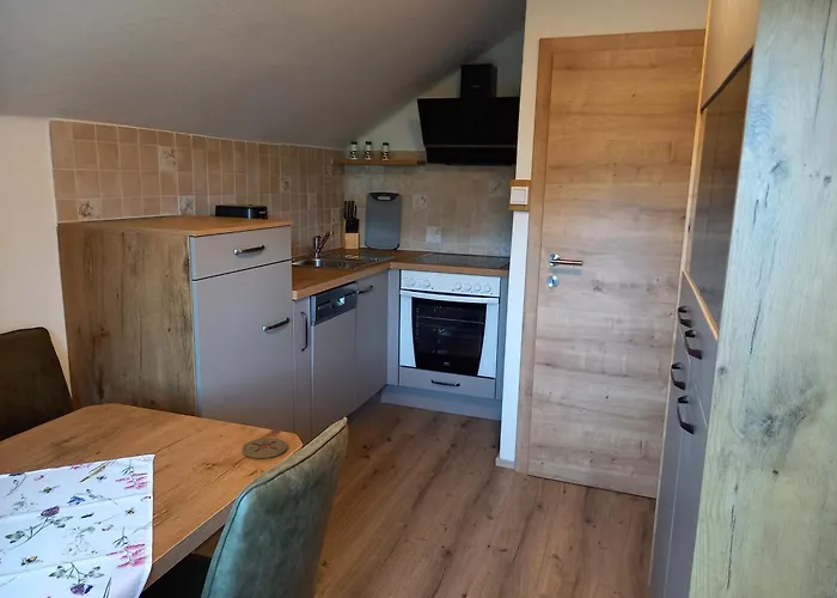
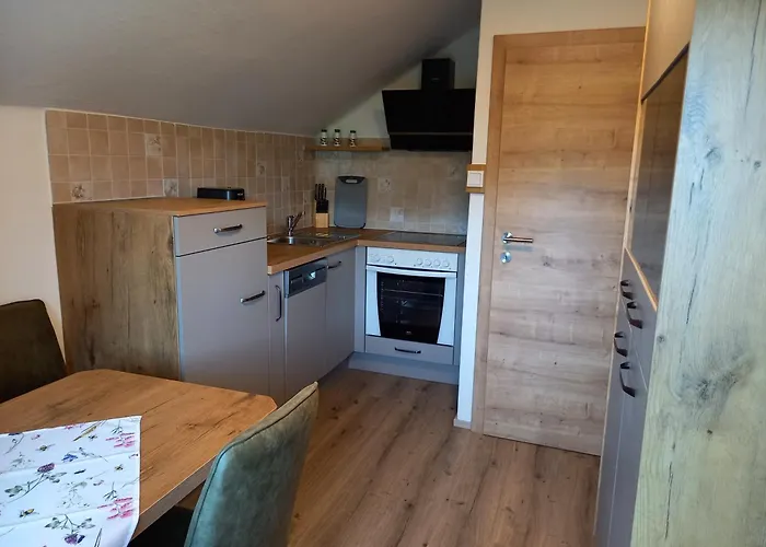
- coaster [242,437,288,459]
